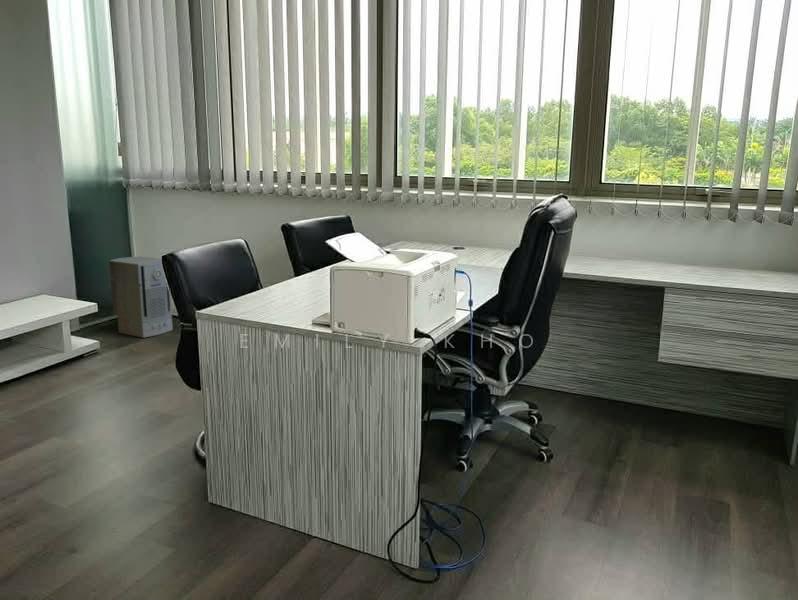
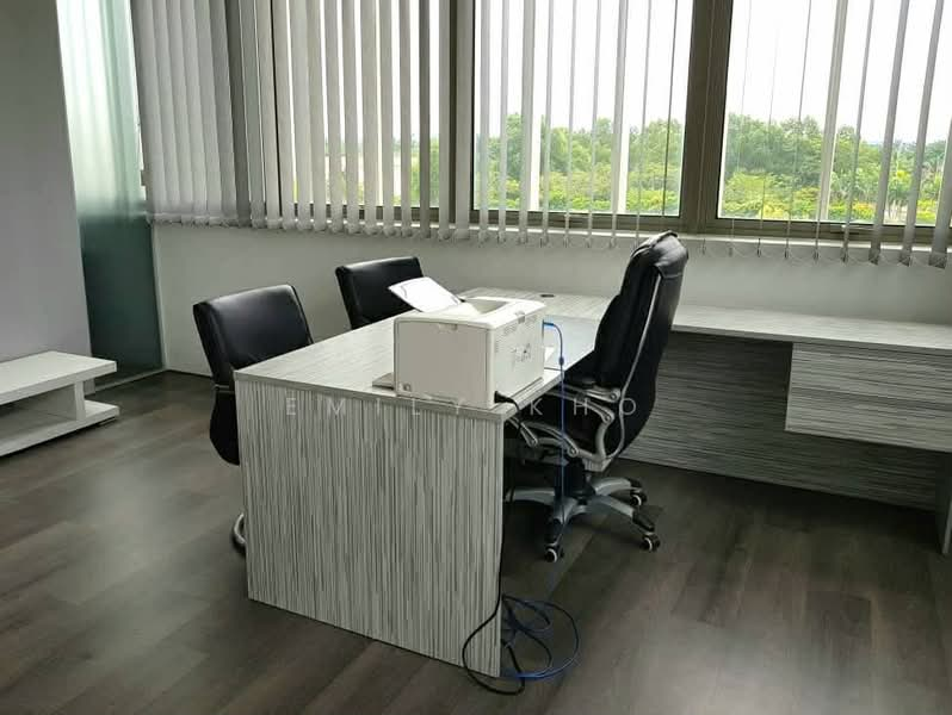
- air purifier [108,255,174,339]
